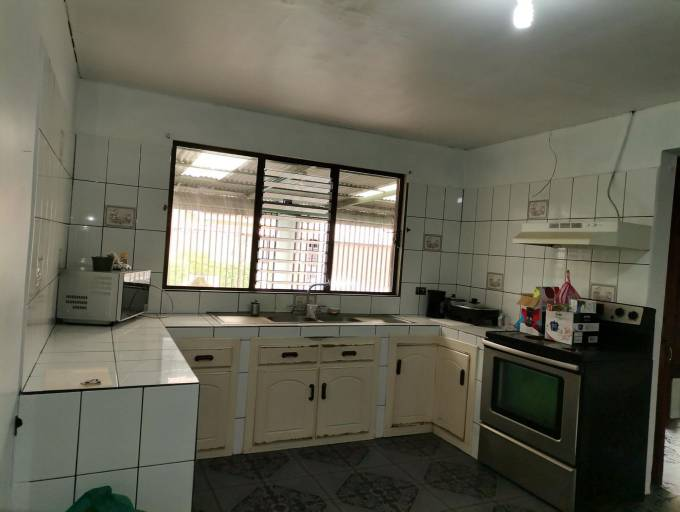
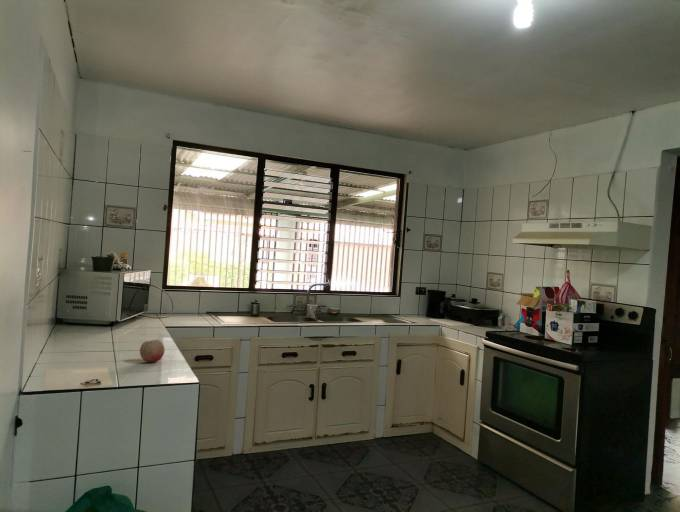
+ fruit [139,338,166,363]
